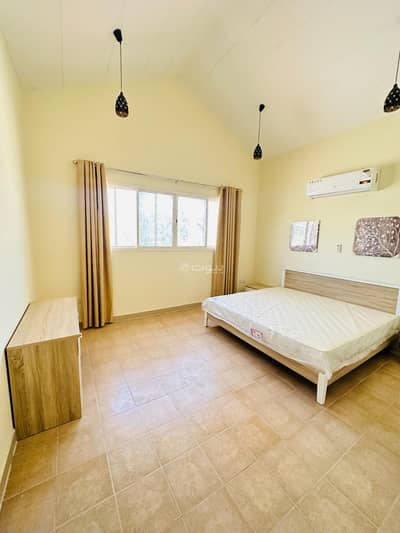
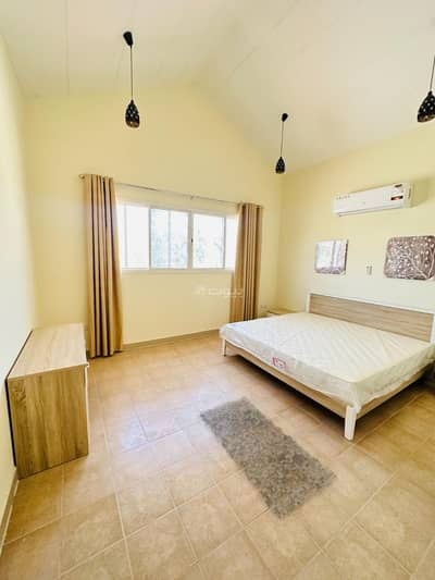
+ rug [198,396,337,520]
